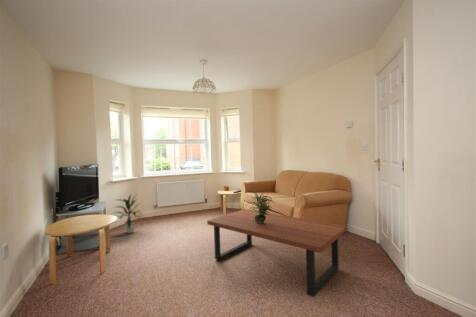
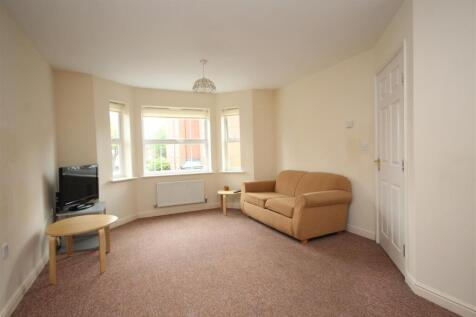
- potted plant [245,189,278,224]
- indoor plant [111,194,144,234]
- coffee table [206,208,348,298]
